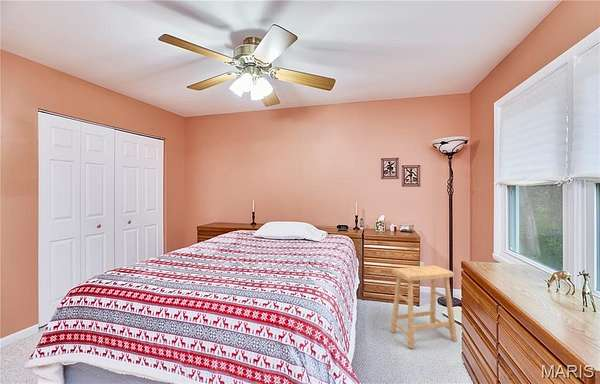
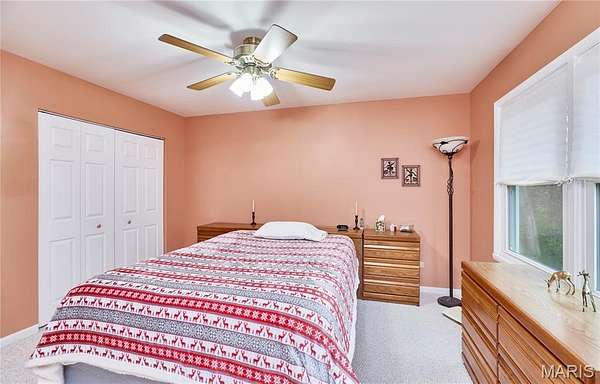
- stool [390,264,458,350]
